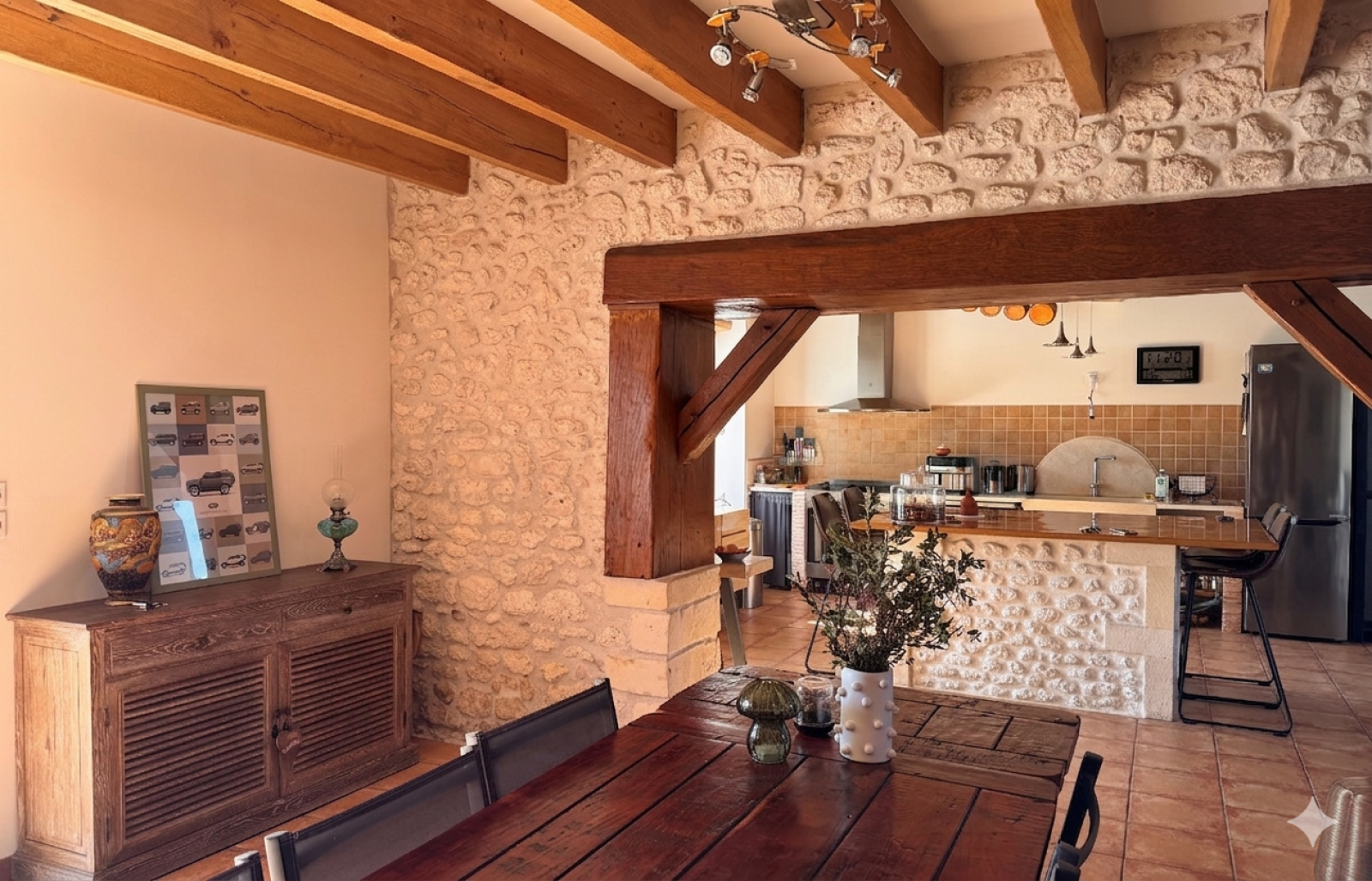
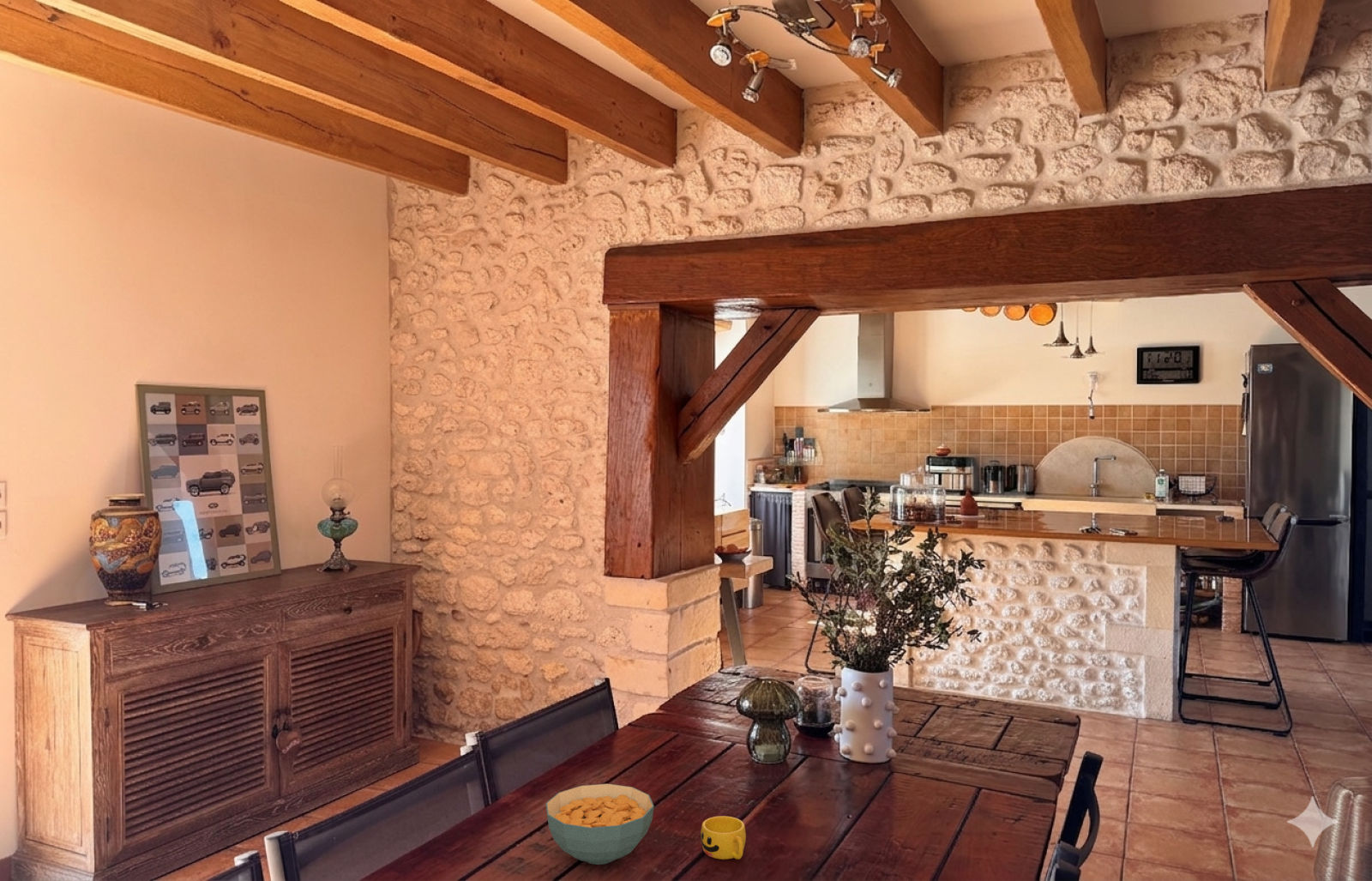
+ cup [700,815,747,860]
+ cereal bowl [545,783,655,866]
